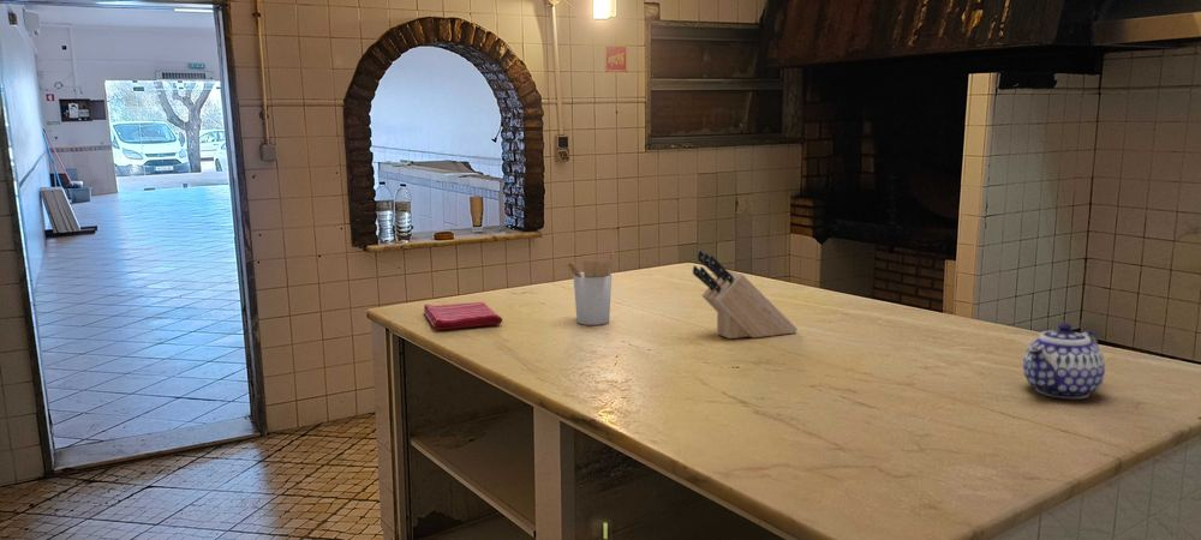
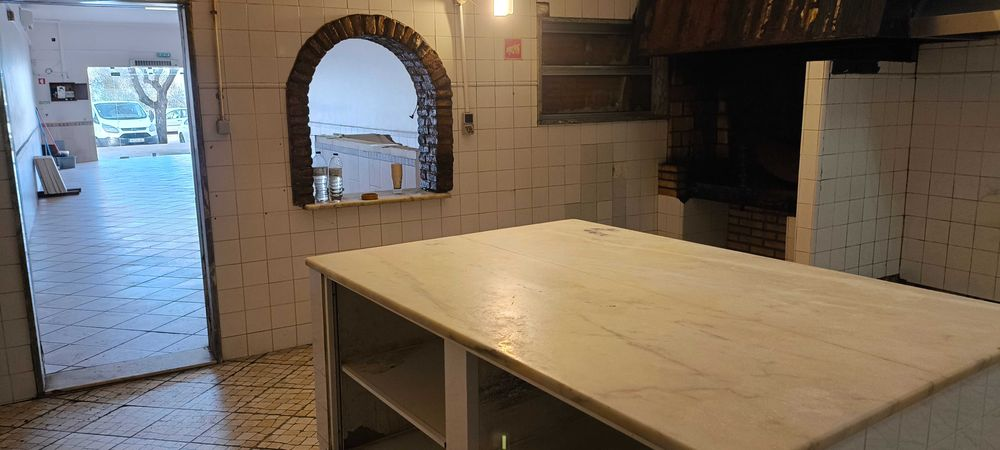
- utensil holder [564,251,615,326]
- knife block [692,250,799,340]
- dish towel [423,301,503,331]
- teapot [1022,322,1106,400]
